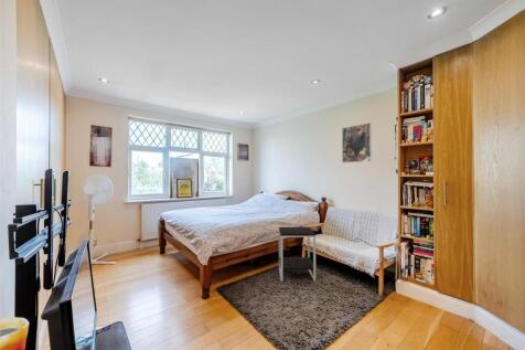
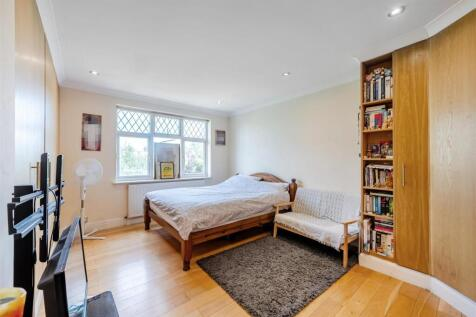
- side table [278,226,317,283]
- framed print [341,121,373,163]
